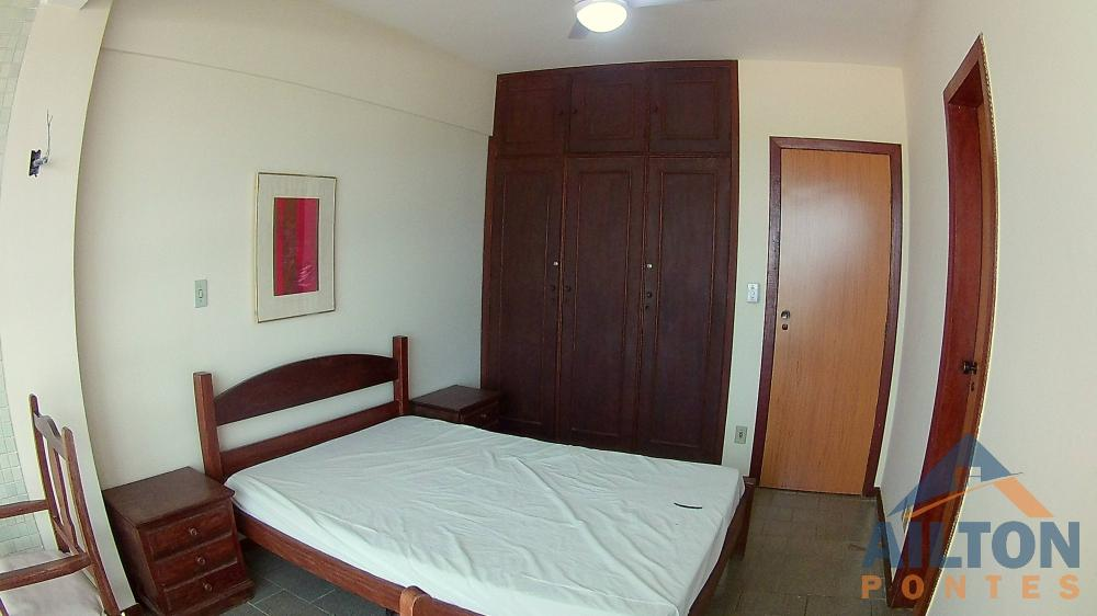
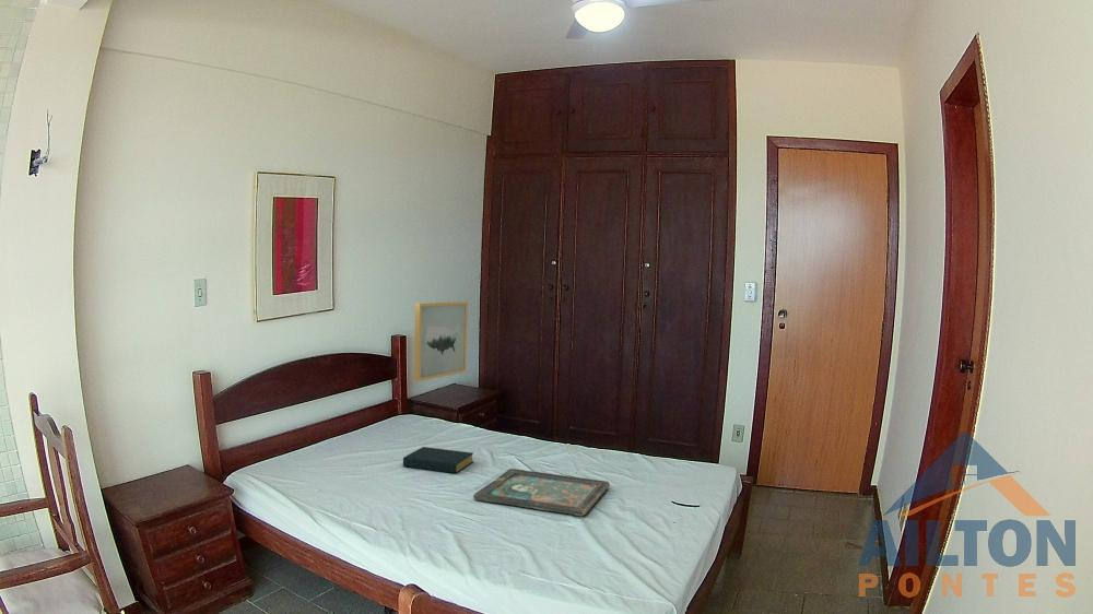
+ decorative tray [472,468,611,517]
+ wall art [413,300,469,382]
+ hardback book [402,446,474,474]
